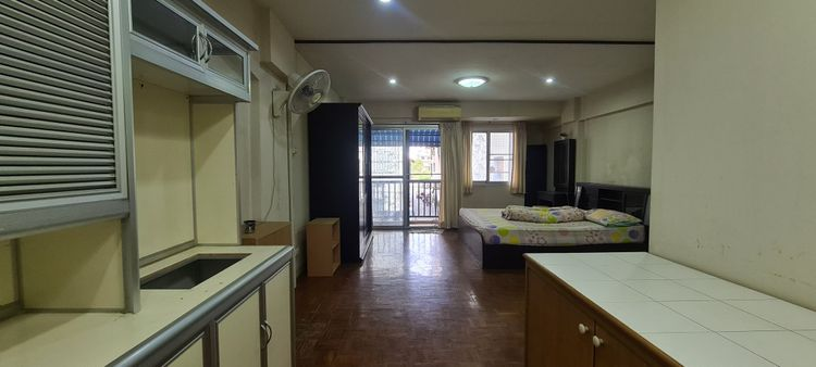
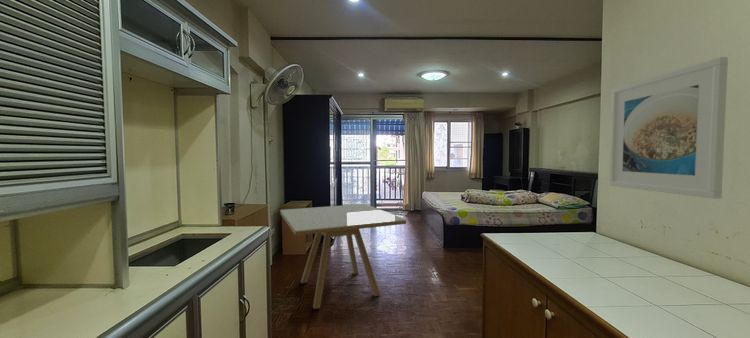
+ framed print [608,56,729,200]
+ dining table [279,203,407,310]
